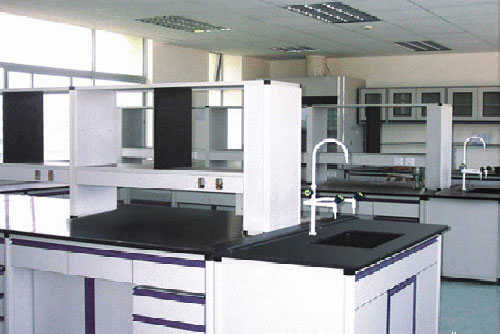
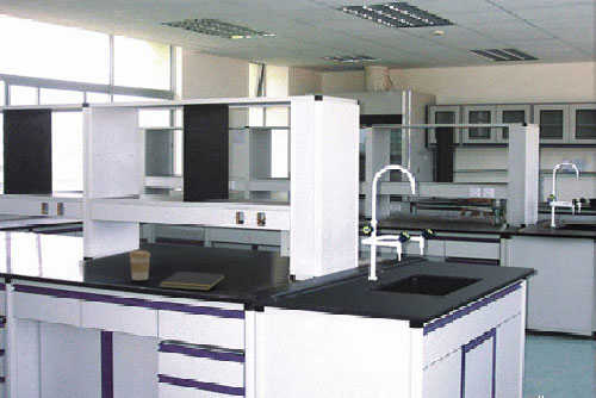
+ notepad [159,270,226,292]
+ coffee cup [129,249,151,281]
